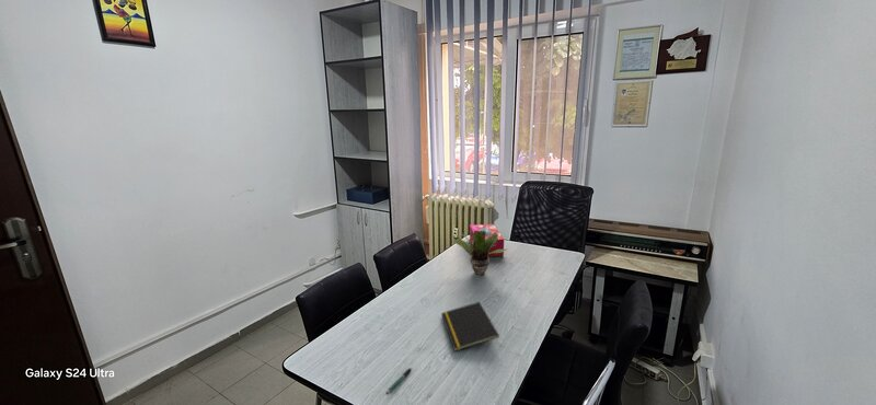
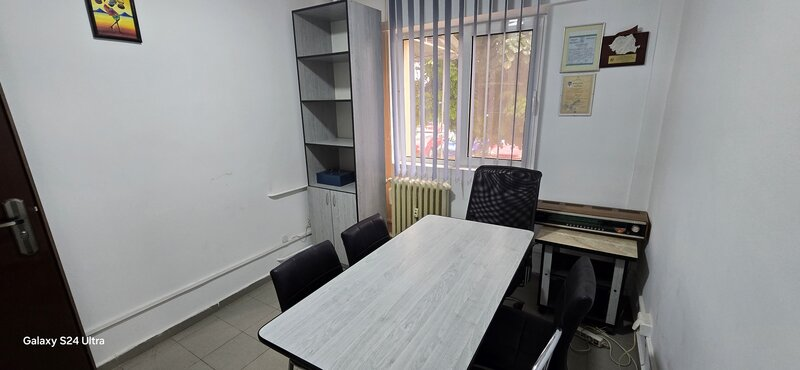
- pen [384,366,414,396]
- potted plant [452,231,509,276]
- notepad [440,301,500,352]
- tissue box [469,223,505,257]
